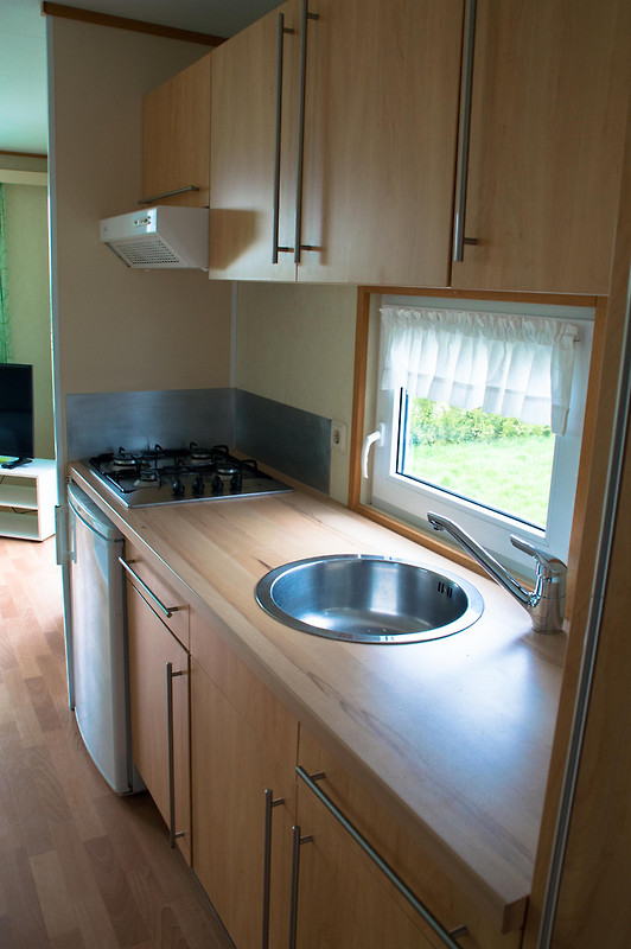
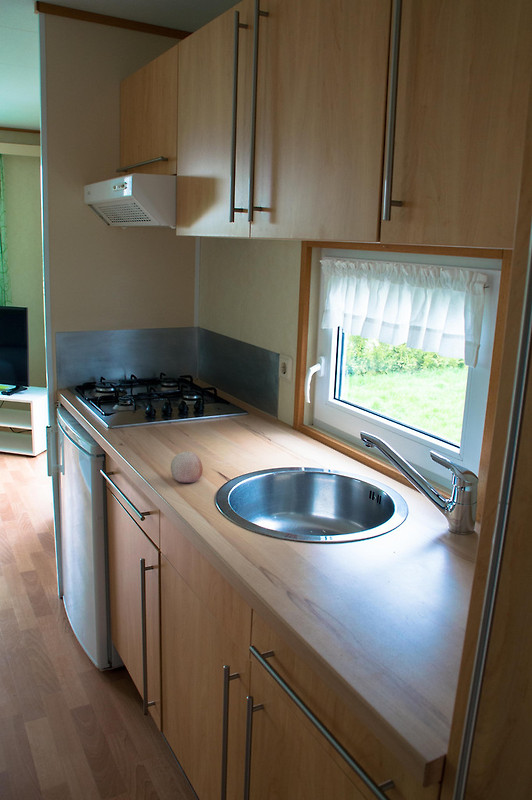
+ apple [170,451,204,484]
